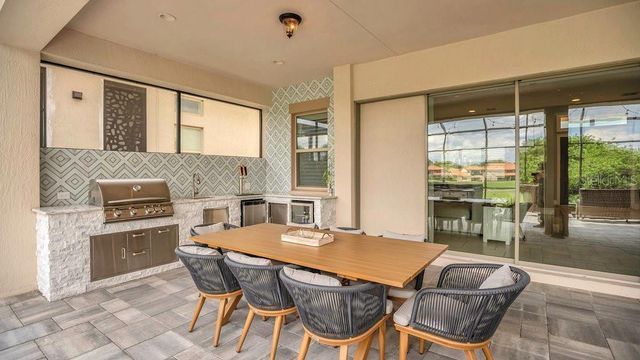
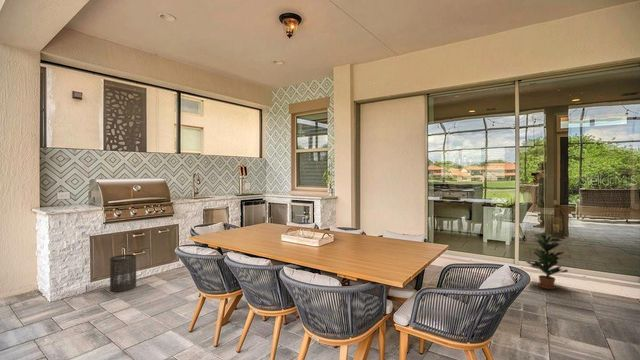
+ trash can [109,253,137,293]
+ potted plant [525,232,569,290]
